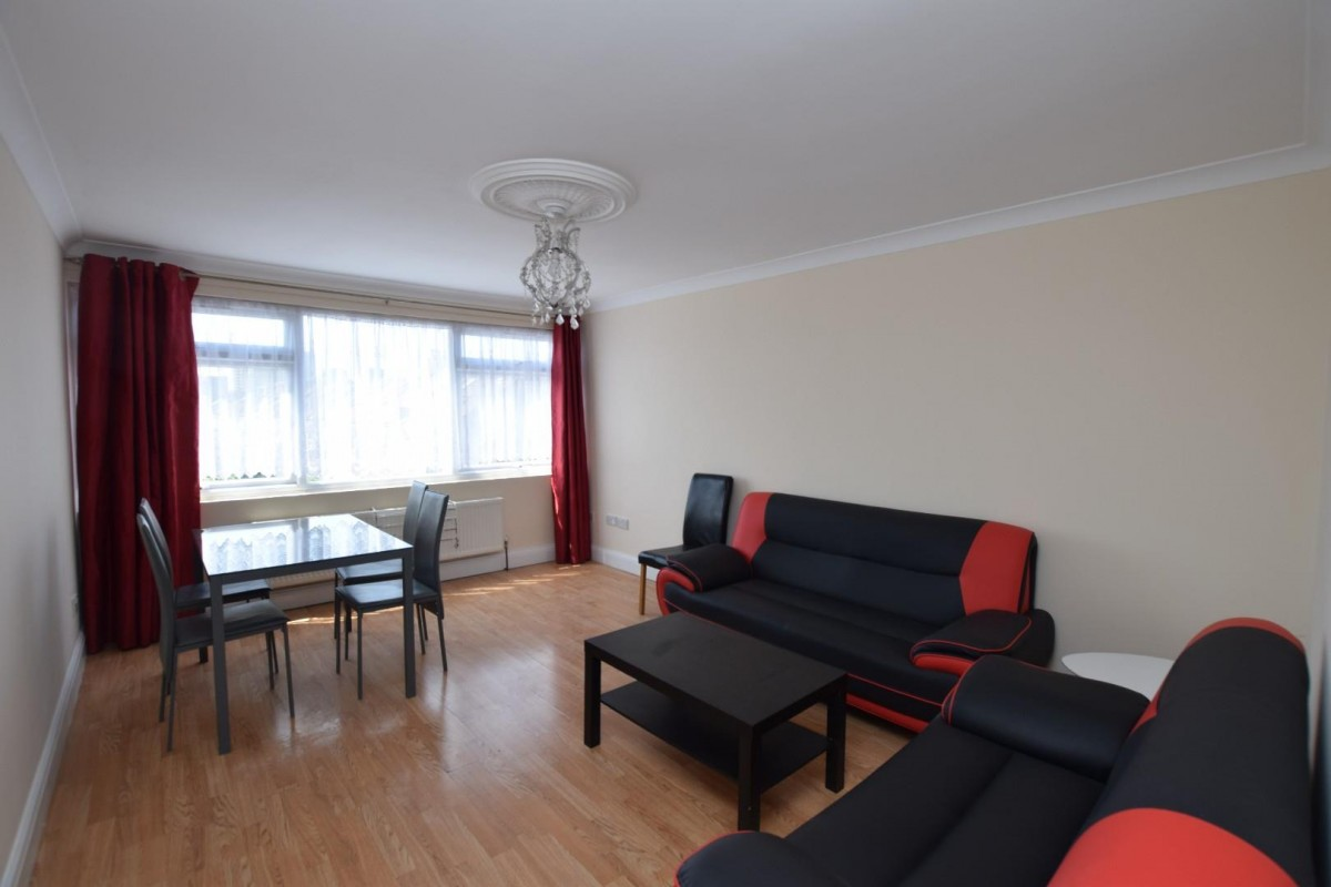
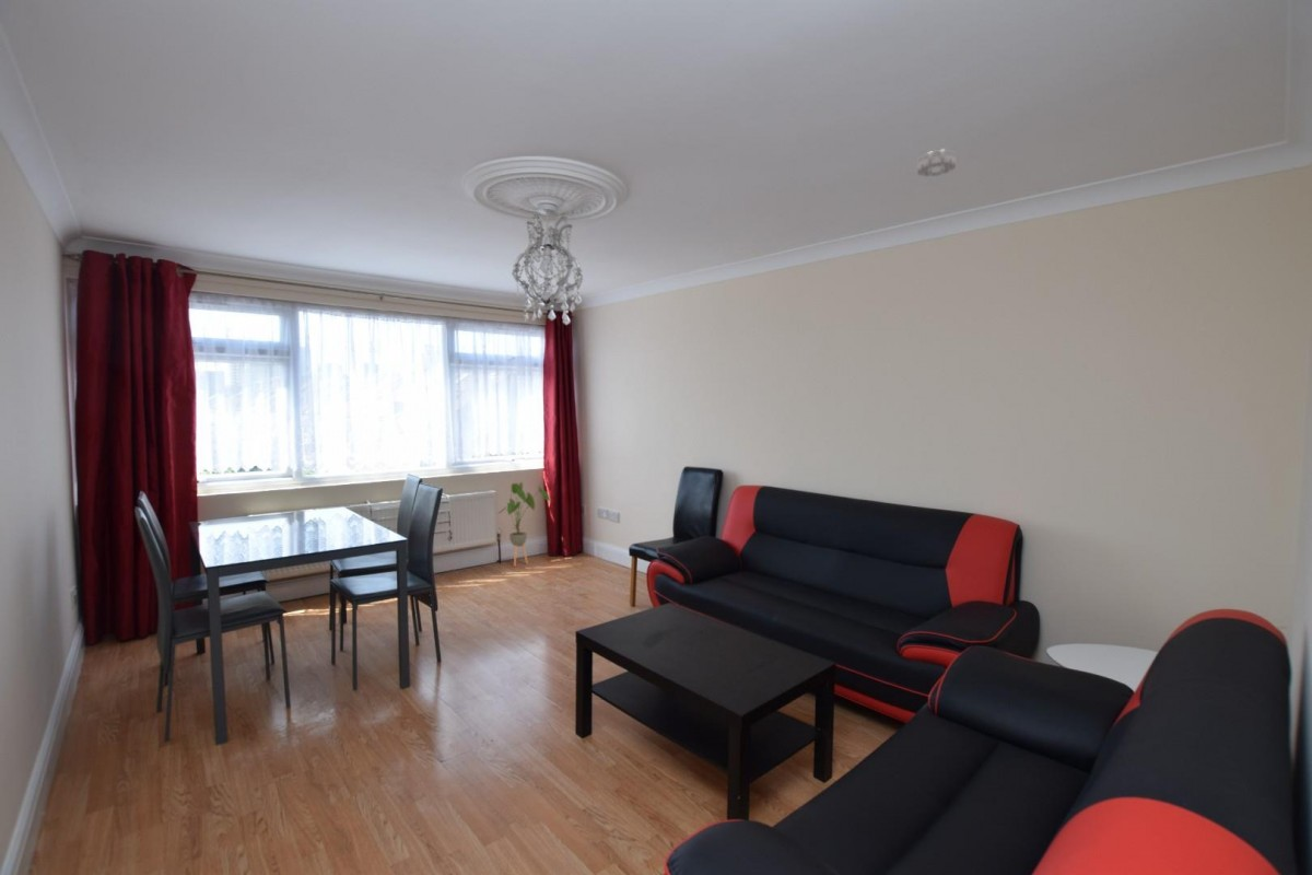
+ smoke detector [916,148,958,178]
+ house plant [497,481,552,568]
